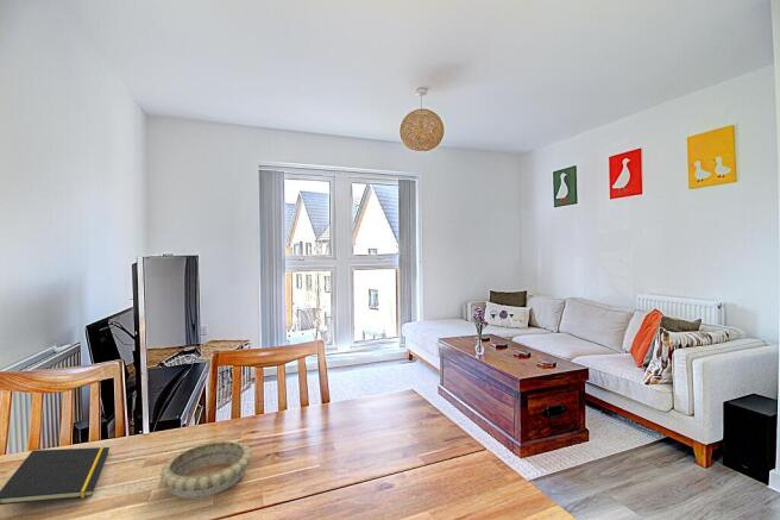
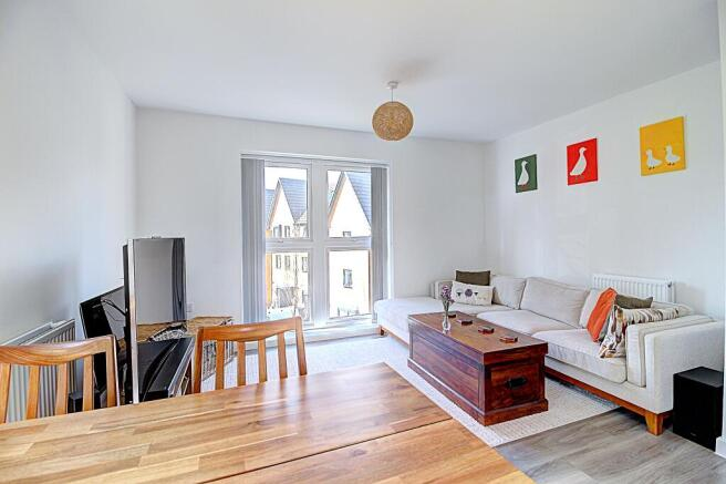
- notepad [0,446,111,506]
- decorative bowl [159,439,253,500]
